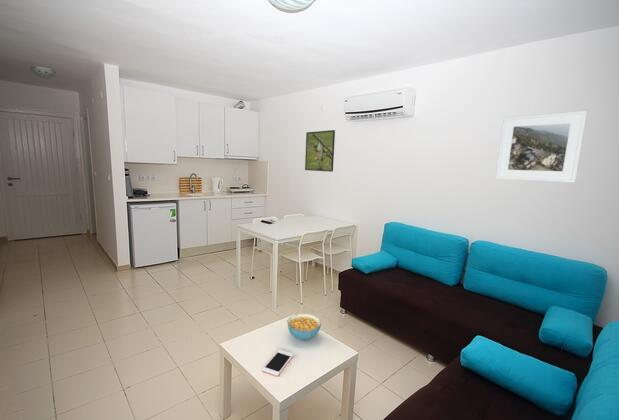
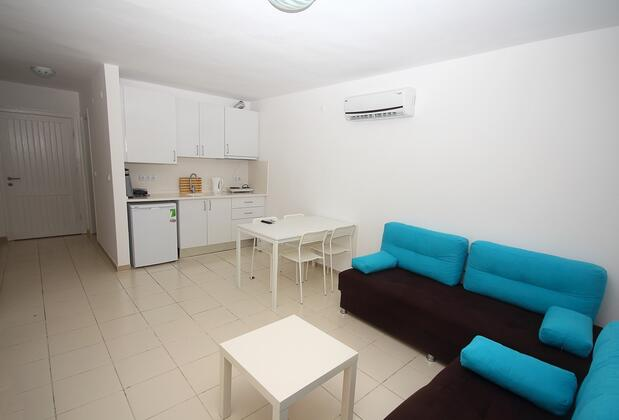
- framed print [304,129,336,173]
- cereal bowl [286,313,322,341]
- cell phone [261,349,295,377]
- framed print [495,110,588,184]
